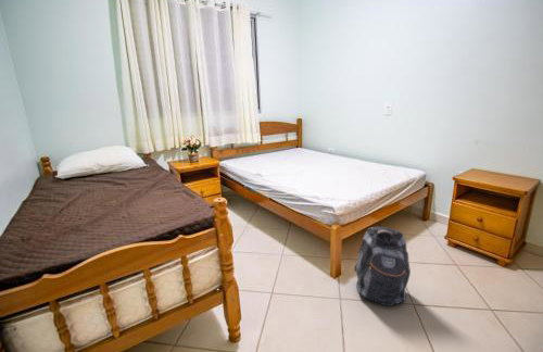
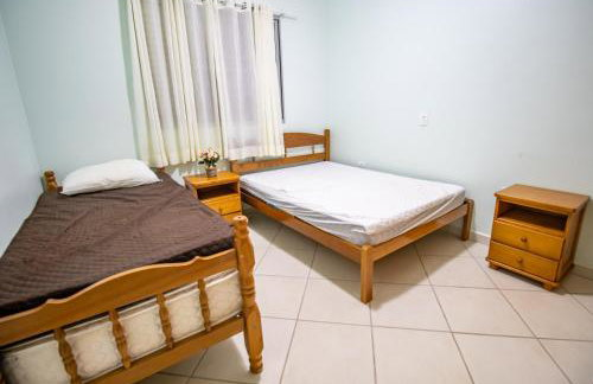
- backpack [354,226,412,307]
